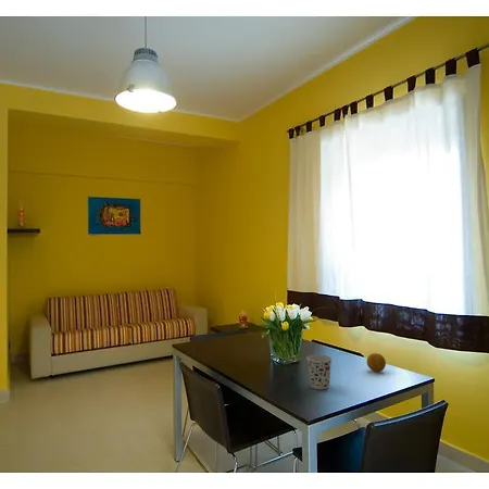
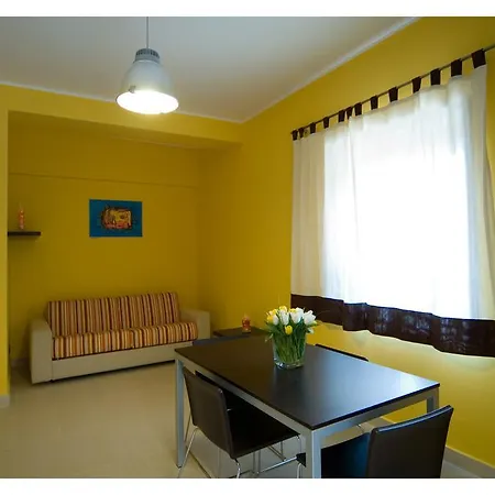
- fruit [366,352,387,373]
- cup [305,354,333,390]
